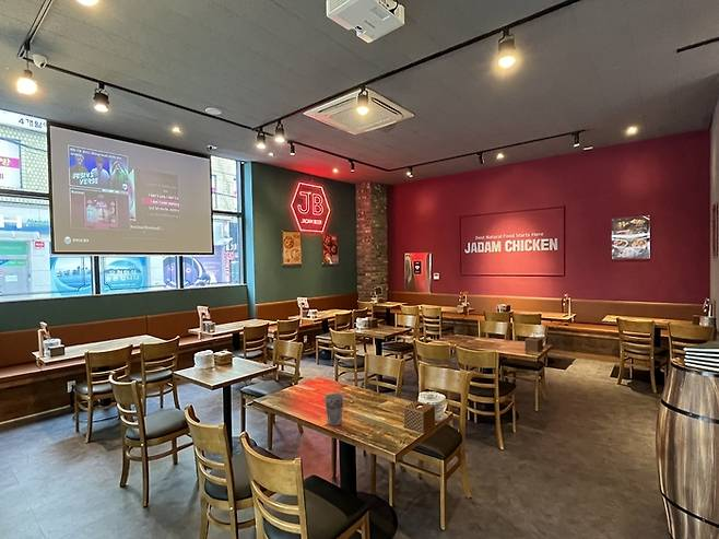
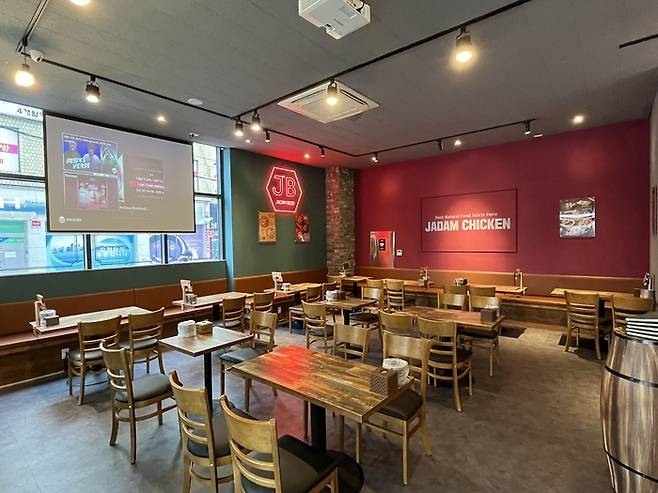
- cup [323,392,344,426]
